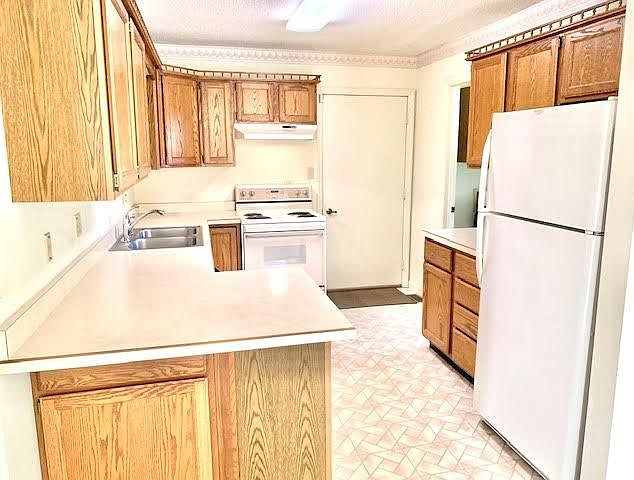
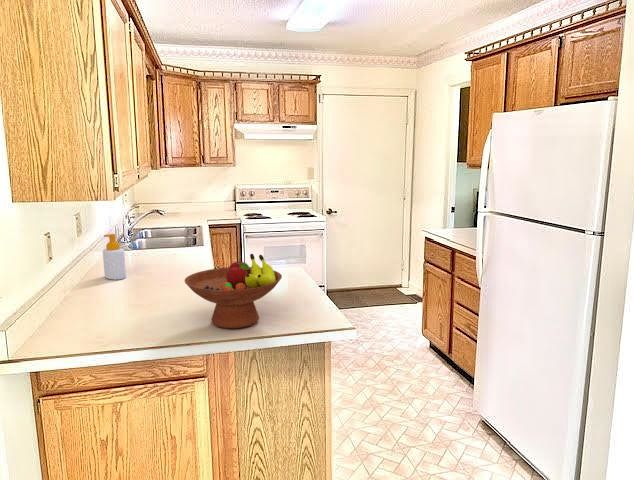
+ fruit bowl [184,253,283,329]
+ soap bottle [102,233,127,281]
